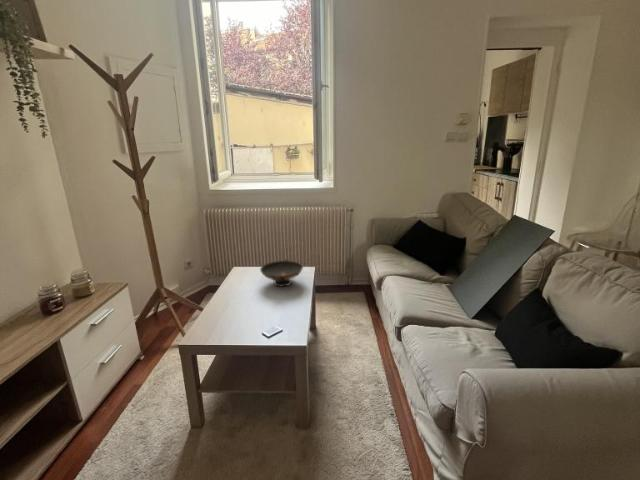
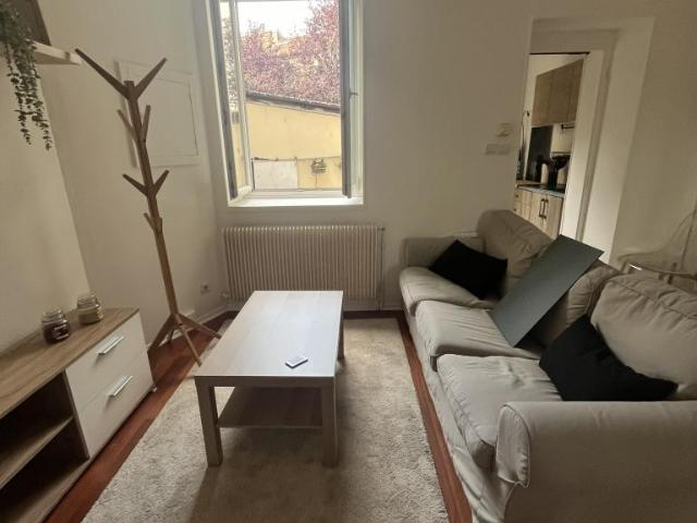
- decorative bowl [259,258,304,288]
